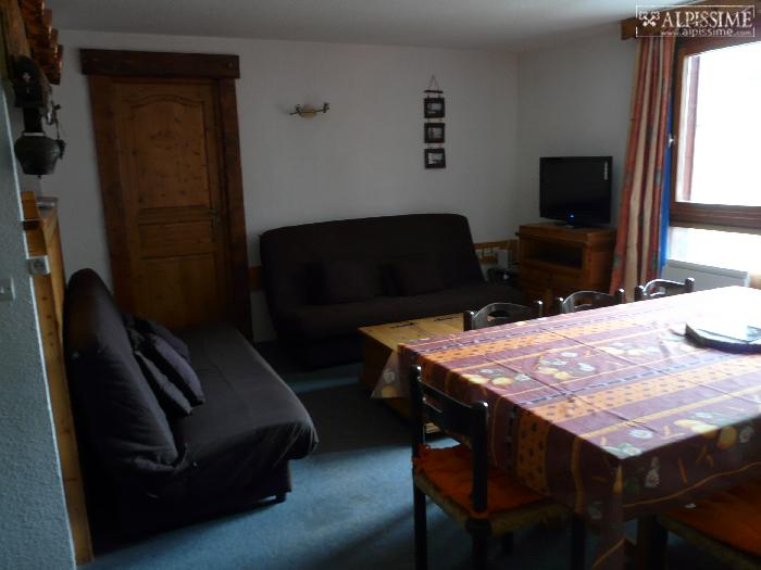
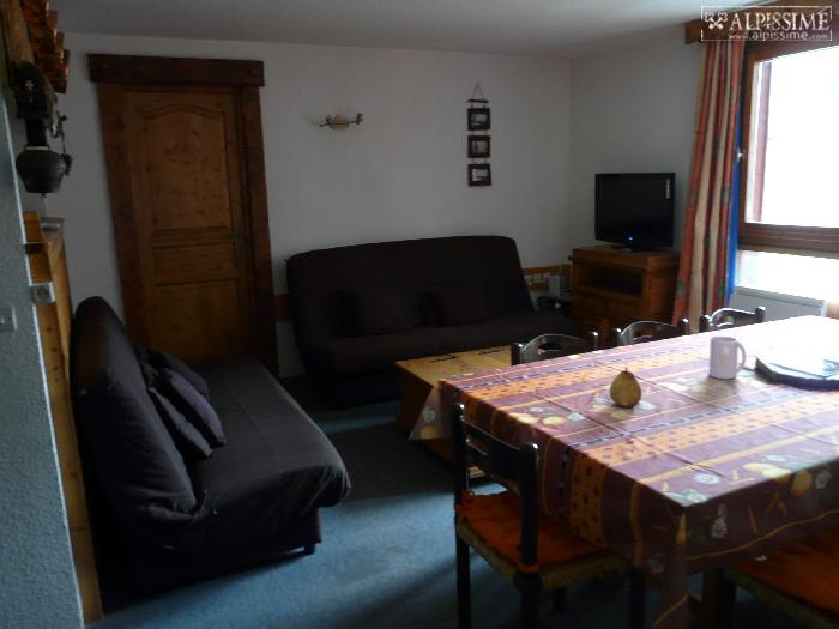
+ mug [708,335,747,380]
+ fruit [609,365,642,409]
